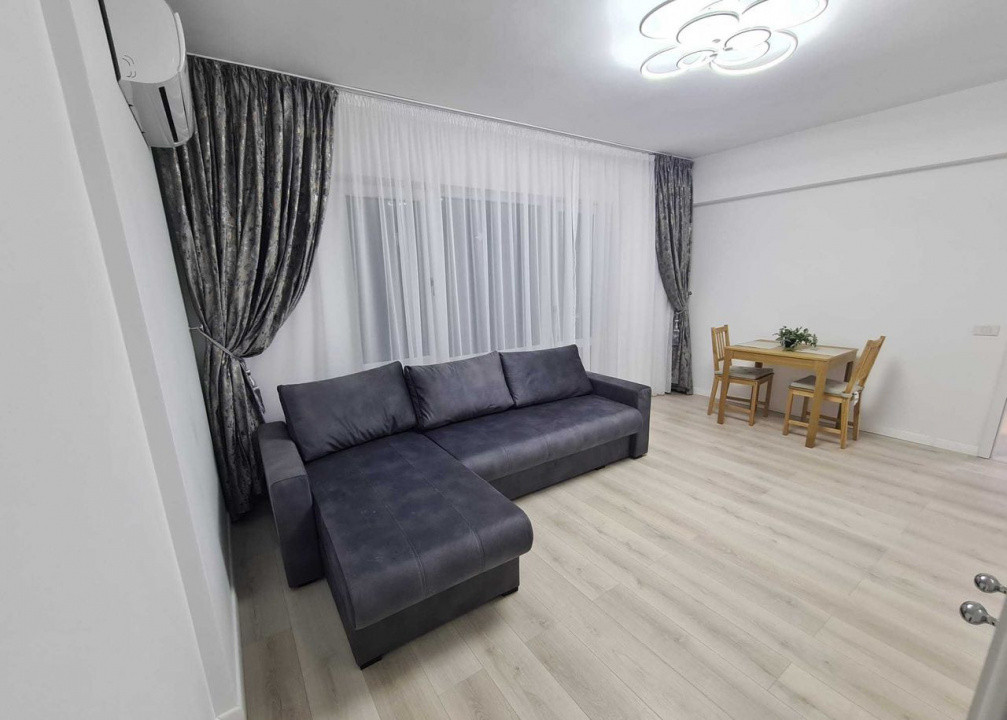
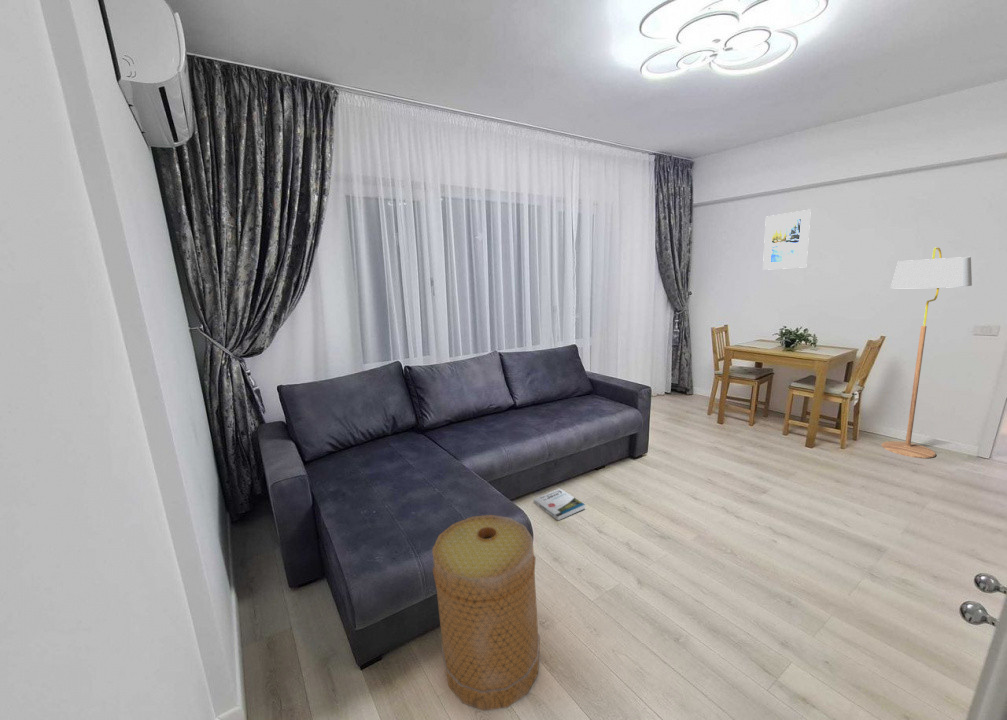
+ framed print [762,209,812,271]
+ floor lamp [880,247,973,459]
+ book [532,488,586,521]
+ basket [431,514,541,712]
